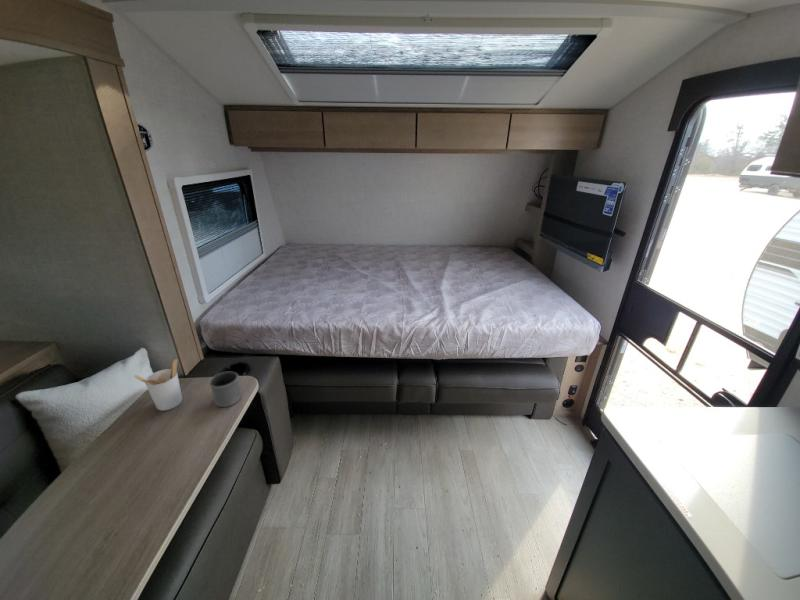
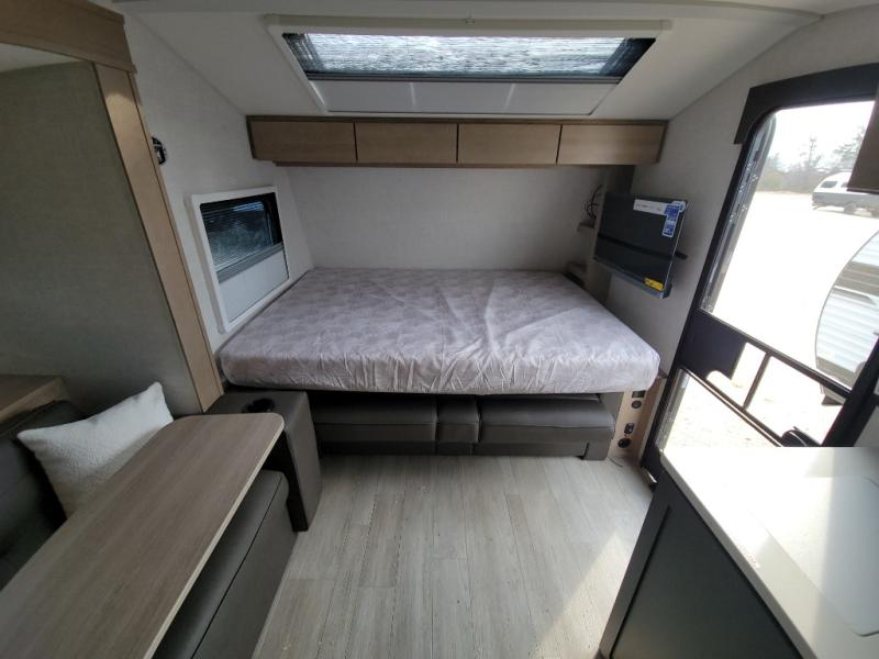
- utensil holder [133,358,184,412]
- mug [208,371,242,408]
